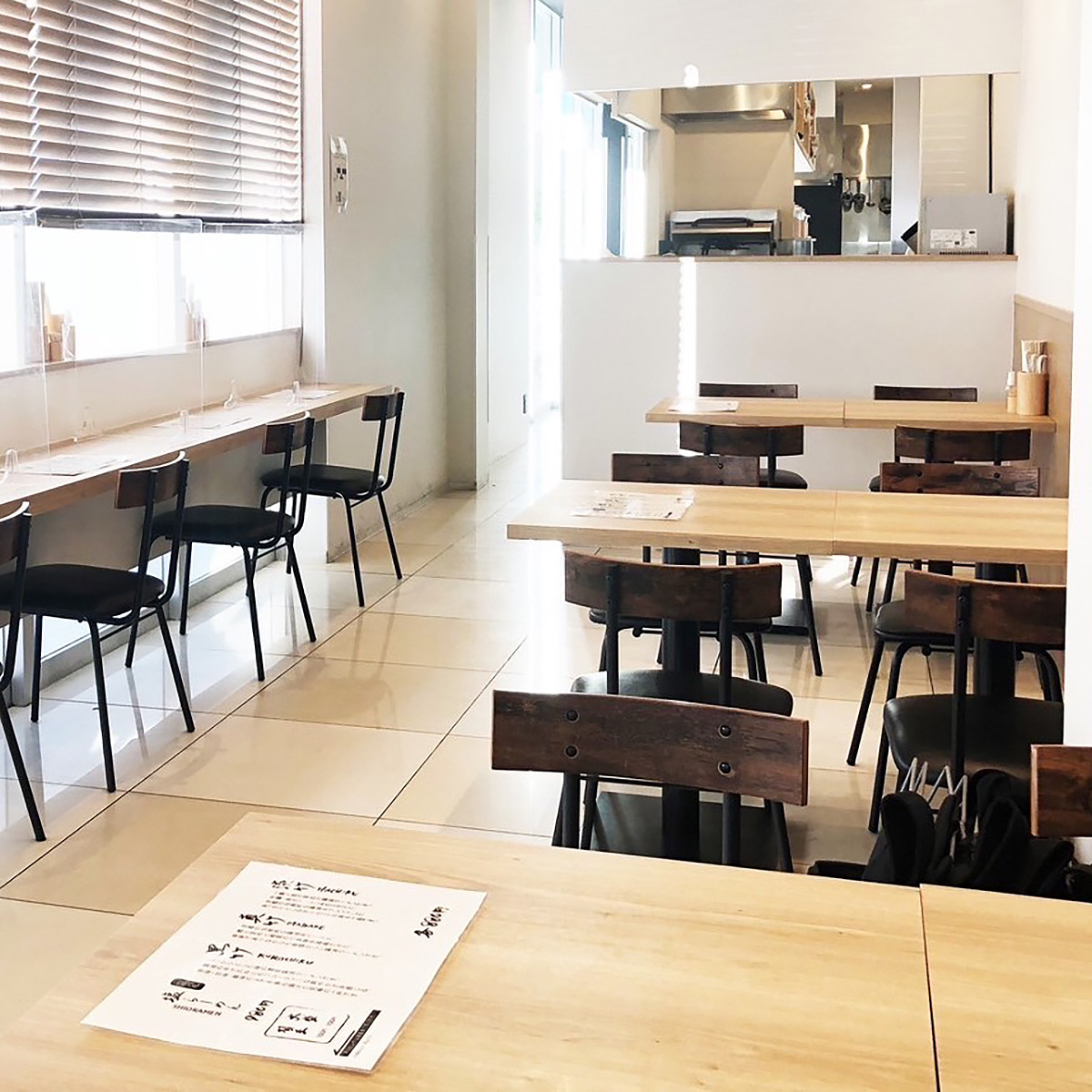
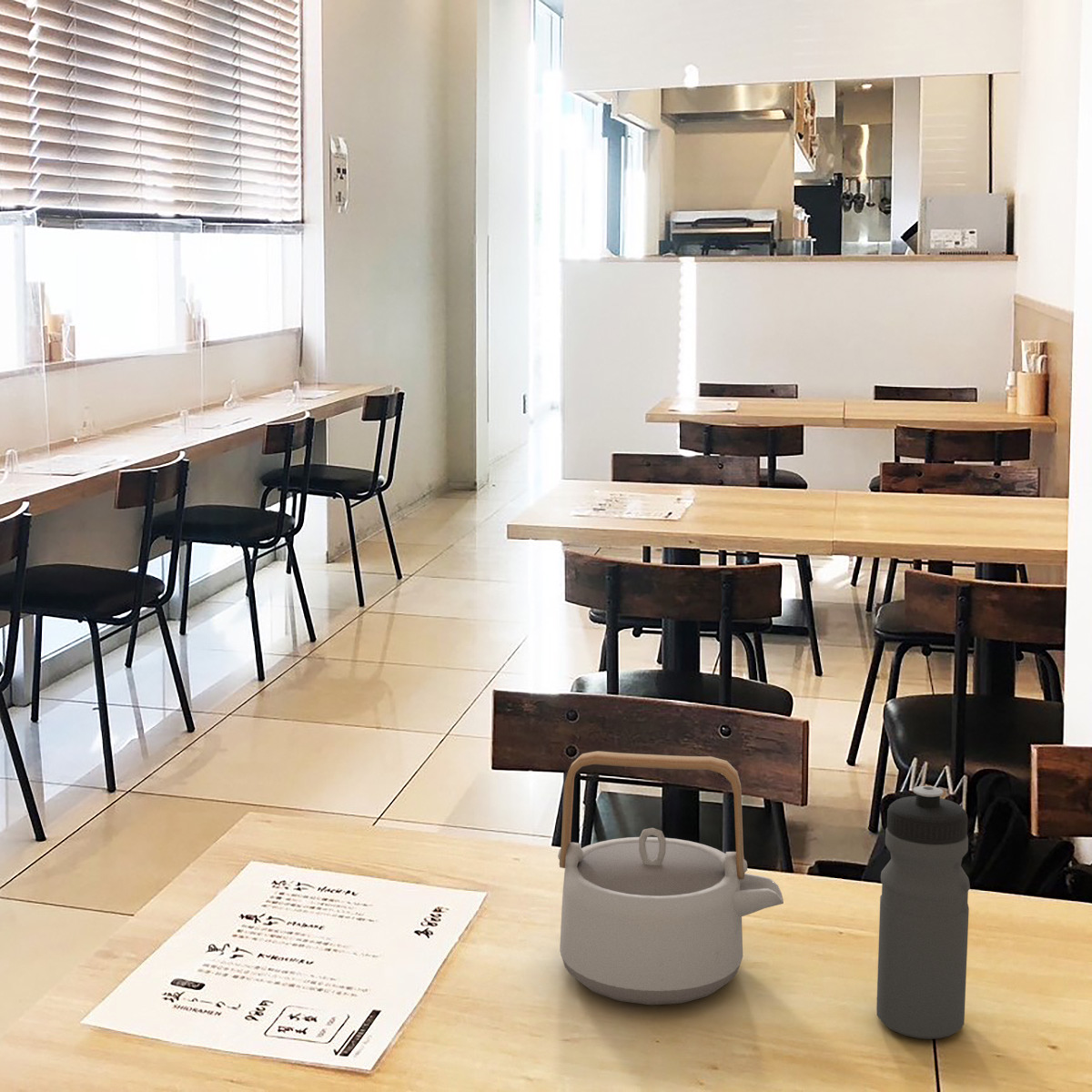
+ teapot [557,750,784,1006]
+ water bottle [875,785,971,1040]
